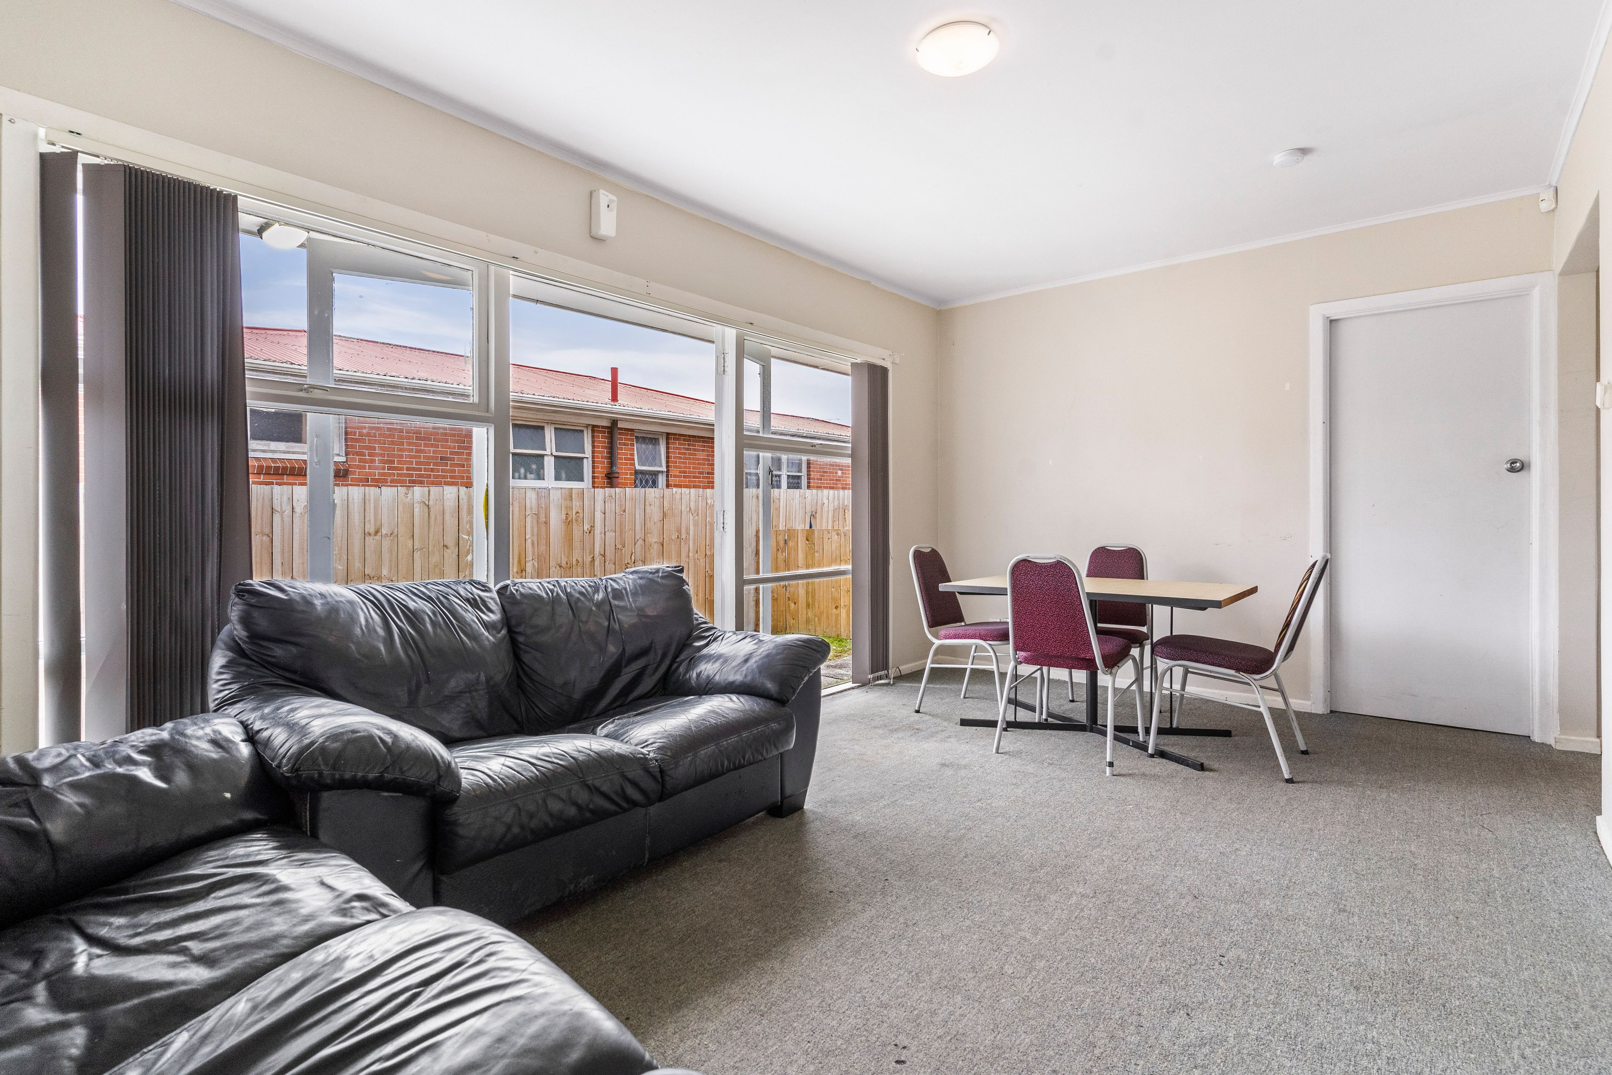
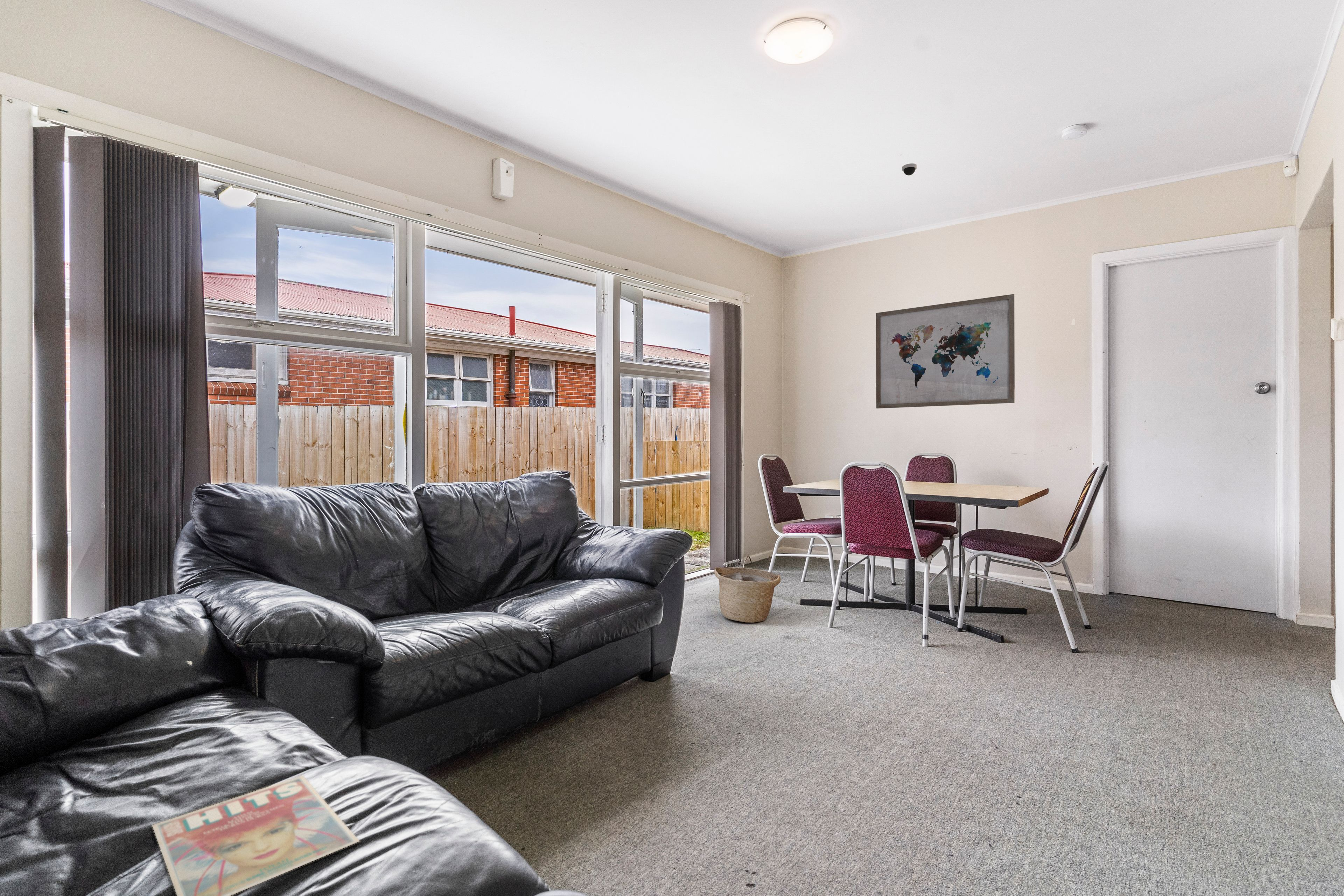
+ magazine [152,775,360,896]
+ dome security camera [902,163,917,176]
+ wall art [876,294,1015,409]
+ basket [714,567,781,623]
